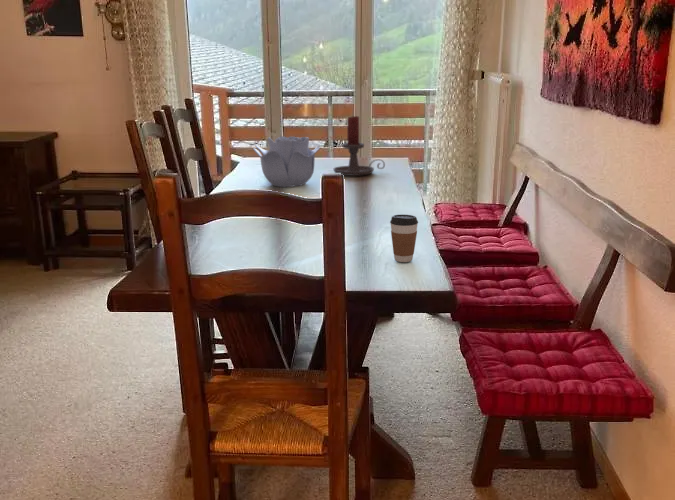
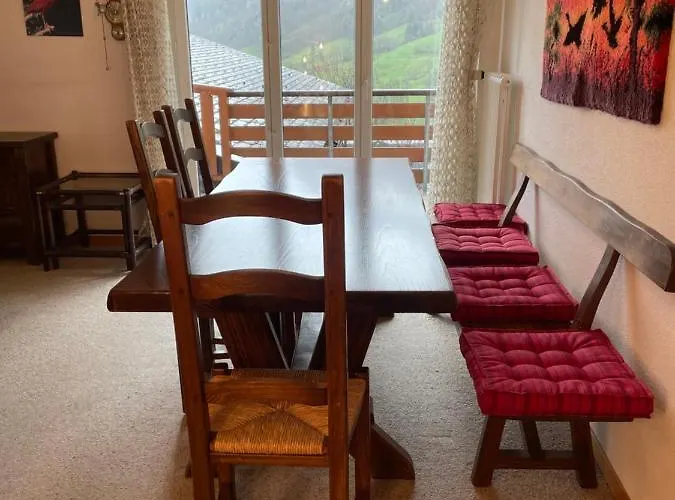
- candle holder [333,115,386,177]
- decorative bowl [252,135,321,188]
- coffee cup [389,214,419,263]
